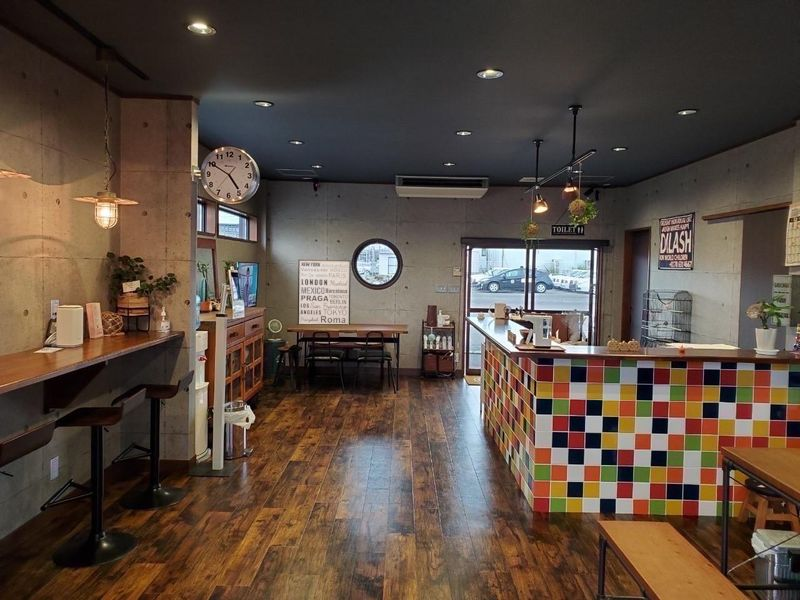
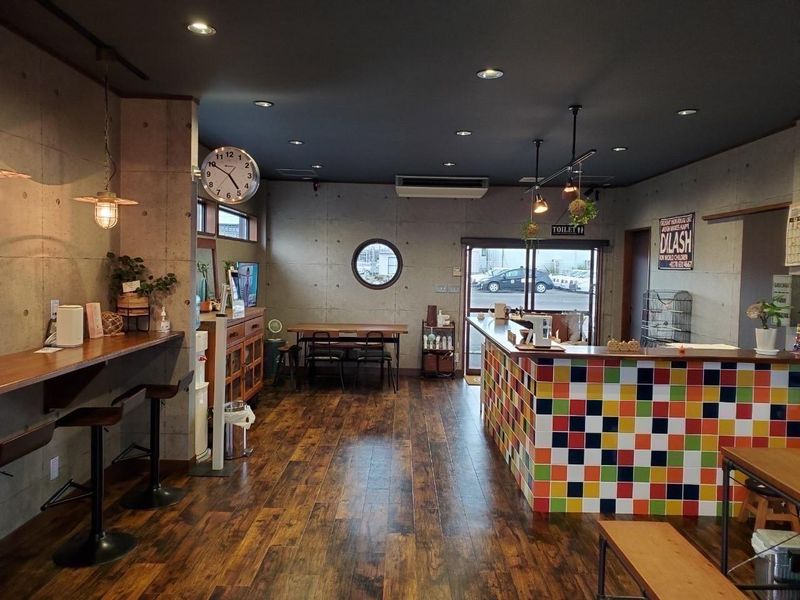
- wall art [297,258,352,326]
